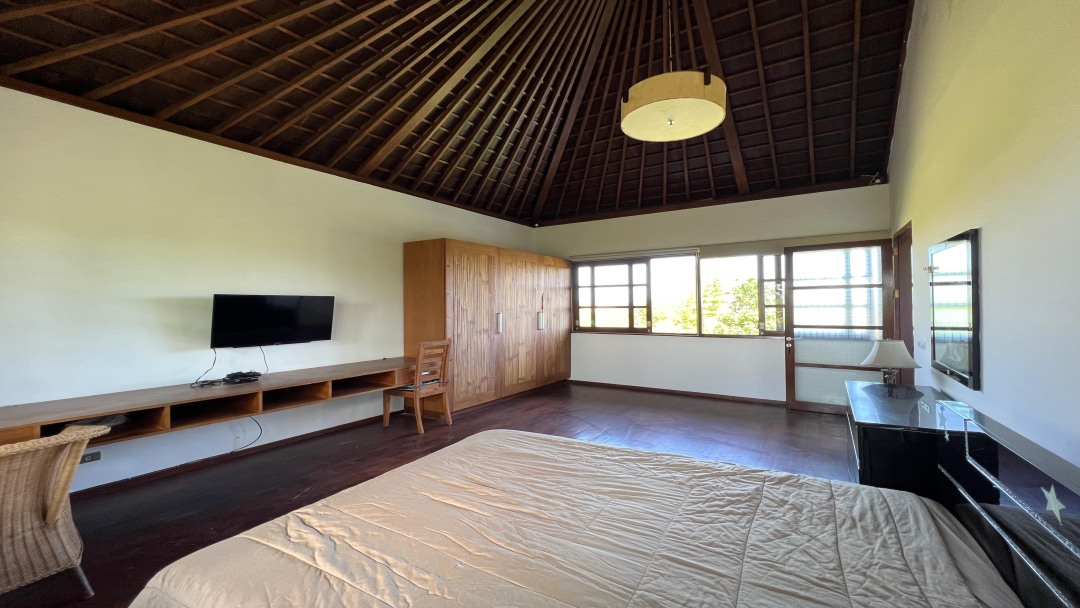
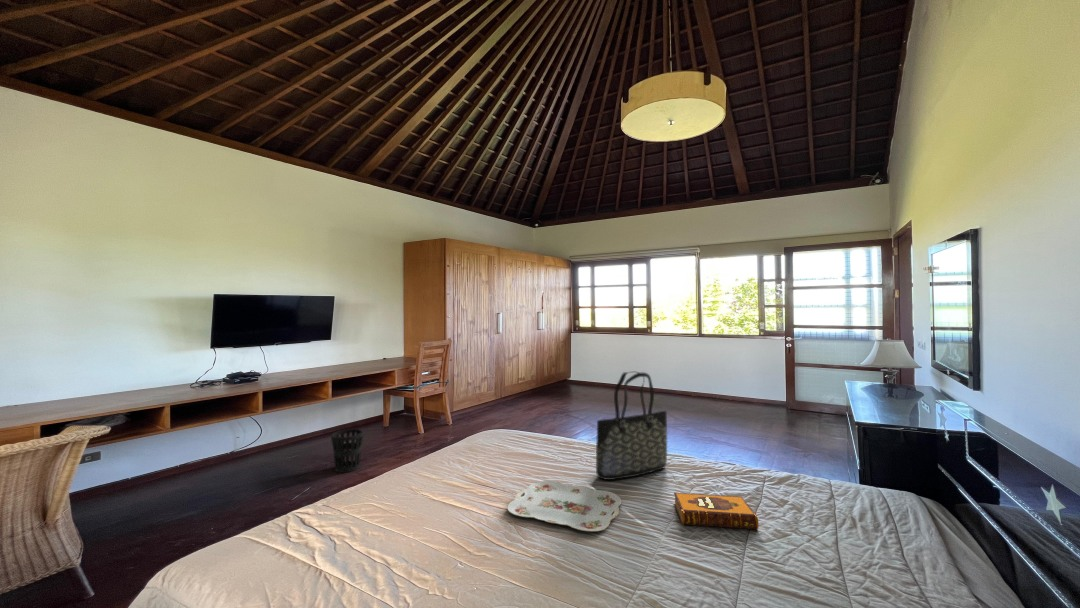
+ tote bag [595,371,668,481]
+ wastebasket [330,428,364,474]
+ hardback book [673,492,760,531]
+ serving tray [507,480,623,532]
